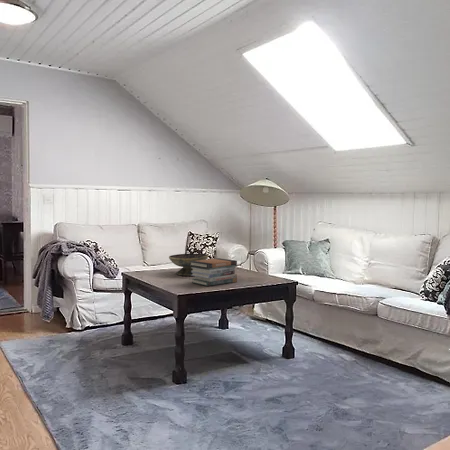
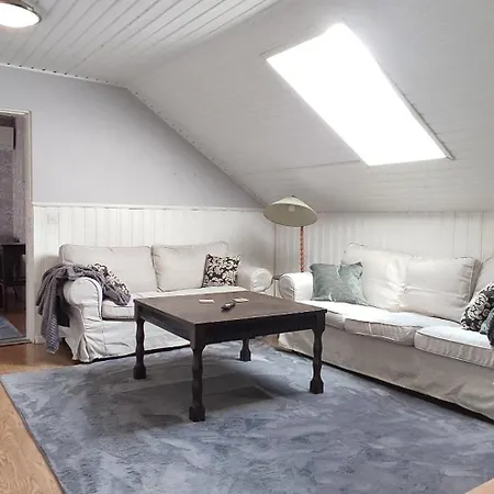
- book stack [189,257,238,287]
- decorative bowl [168,253,209,277]
